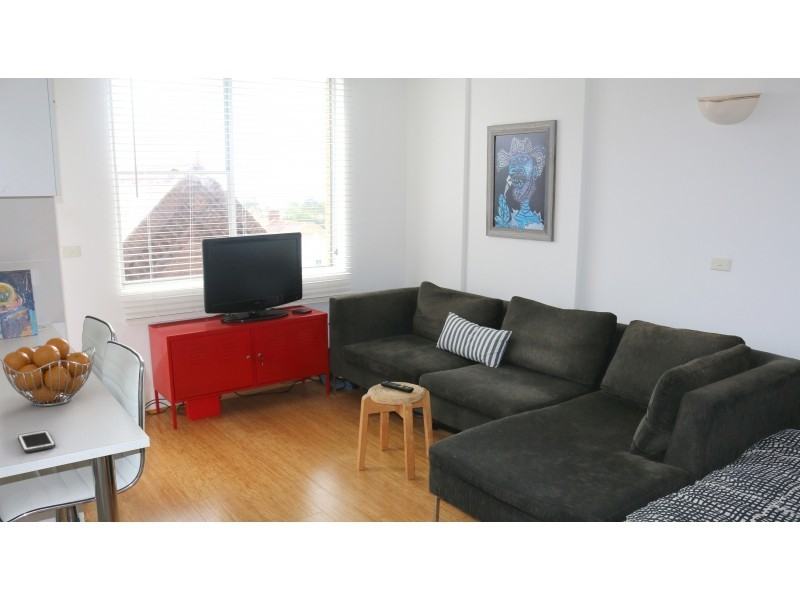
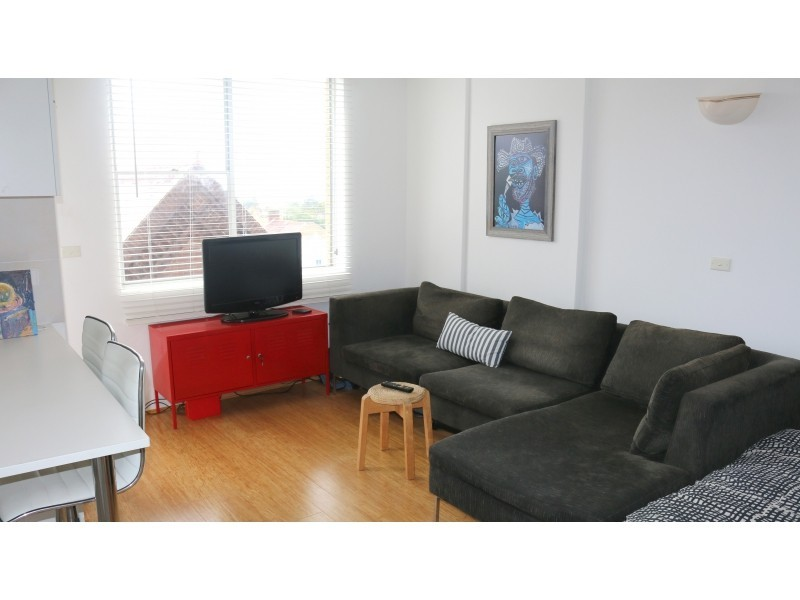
- fruit basket [0,337,96,407]
- cell phone [17,429,56,453]
